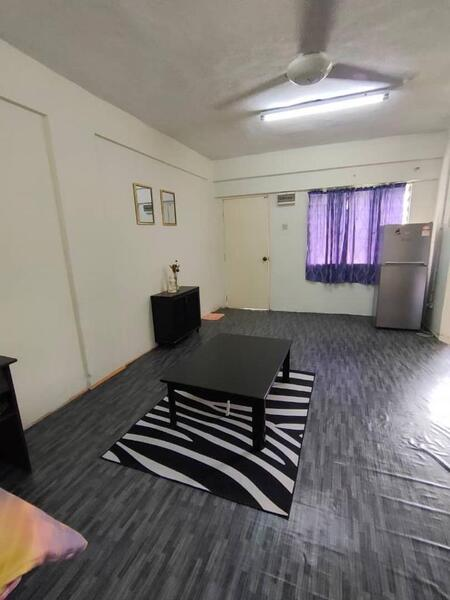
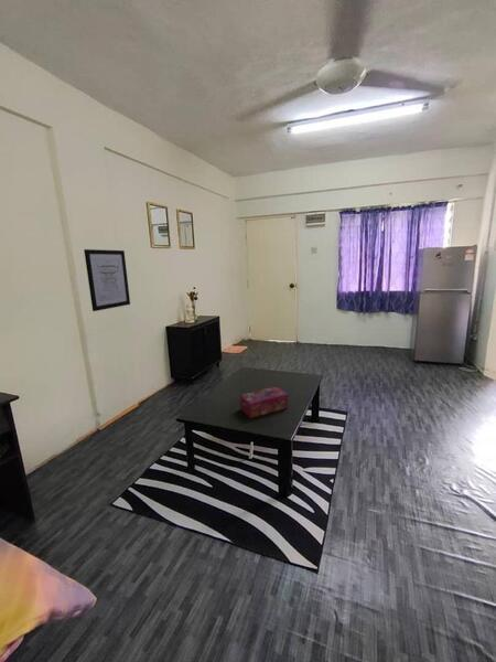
+ wall art [83,248,131,312]
+ tissue box [238,386,289,419]
